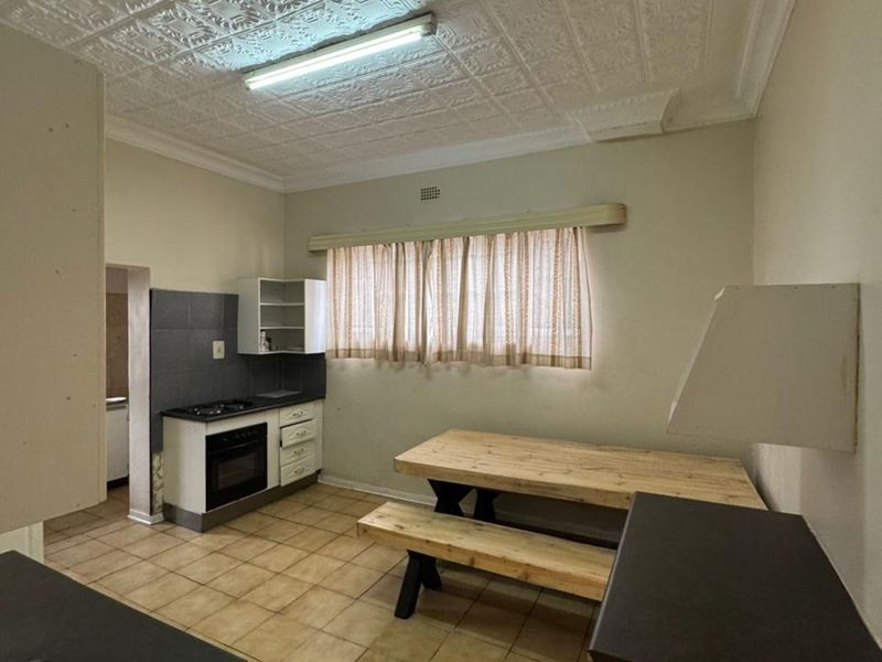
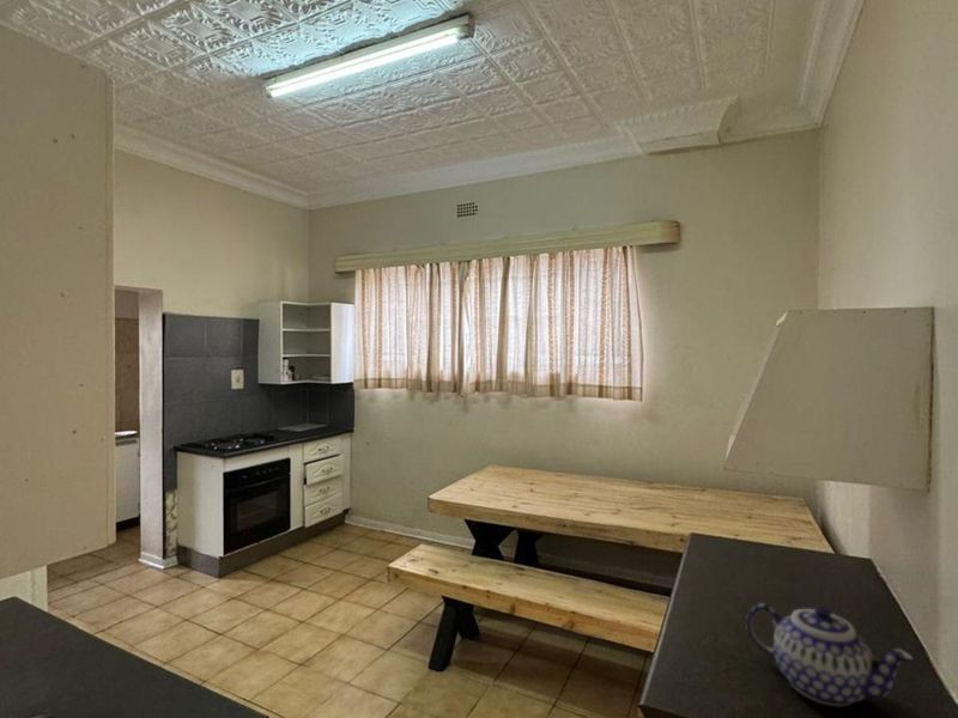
+ teapot [745,602,916,707]
